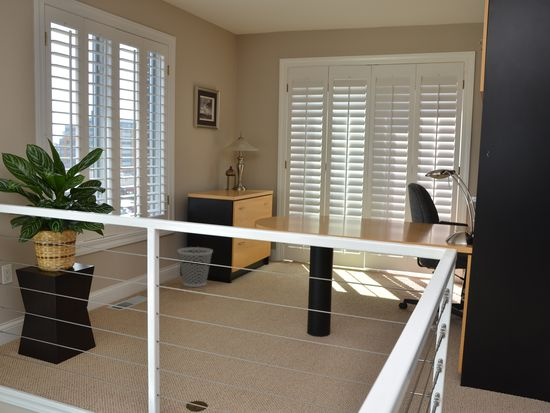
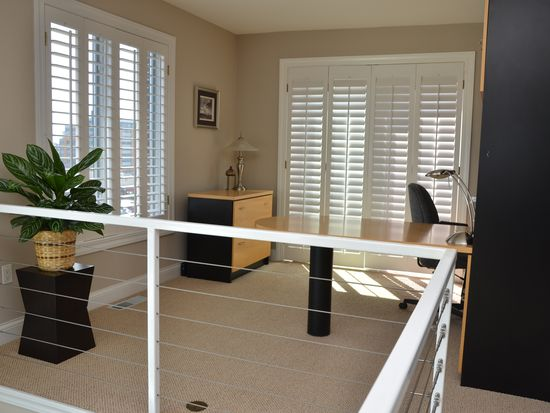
- wastebasket [177,246,214,288]
